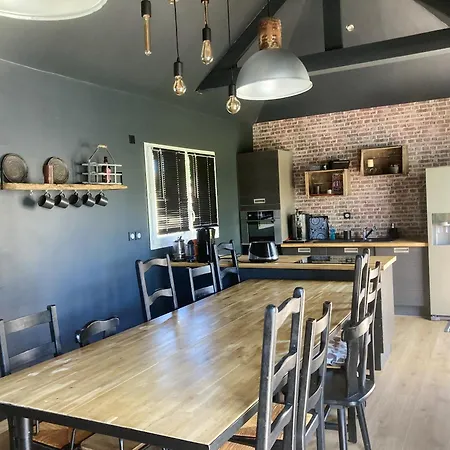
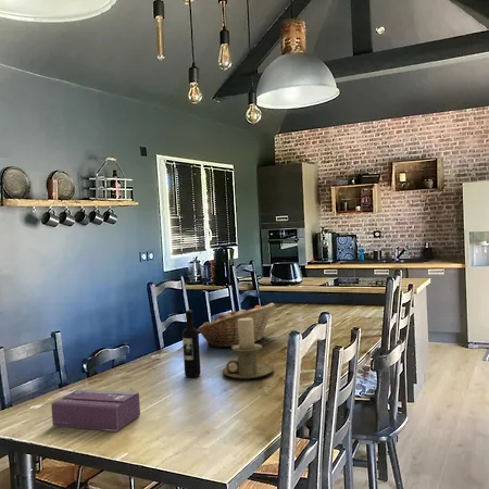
+ wine bottle [181,309,202,378]
+ fruit basket [197,302,275,349]
+ tissue box [50,388,141,432]
+ candle holder [222,318,275,380]
